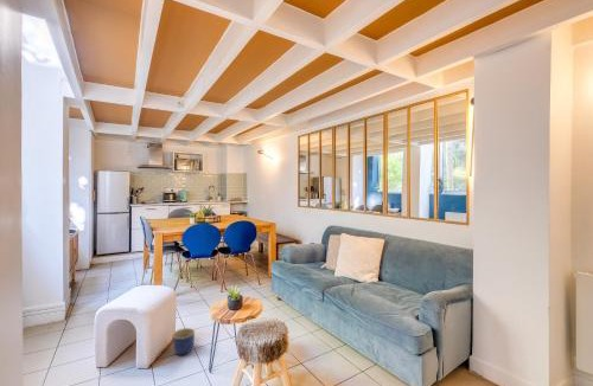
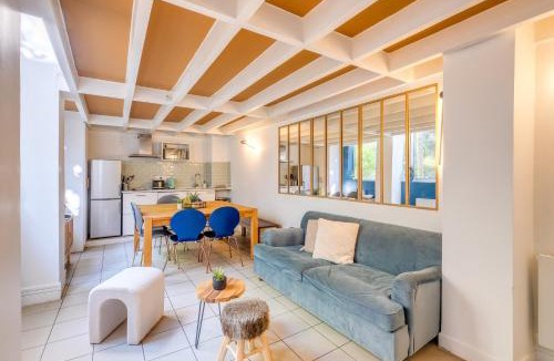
- planter [171,327,196,355]
